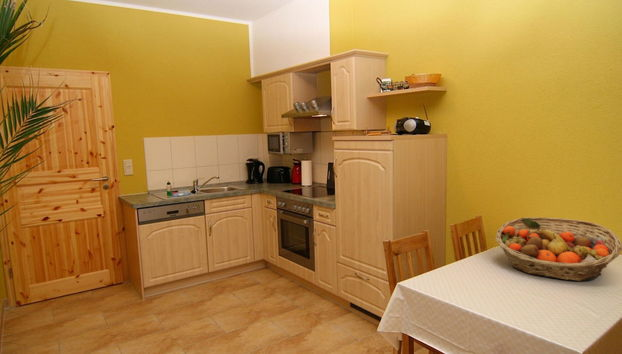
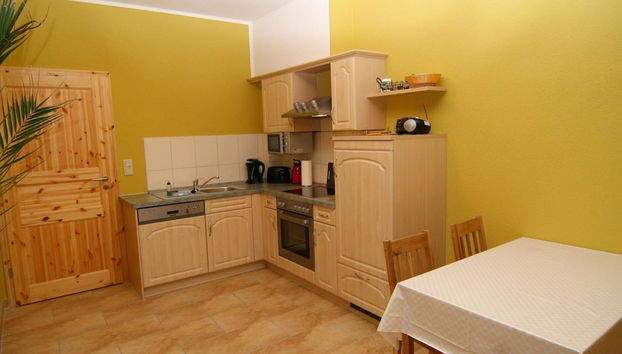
- fruit basket [494,216,622,282]
